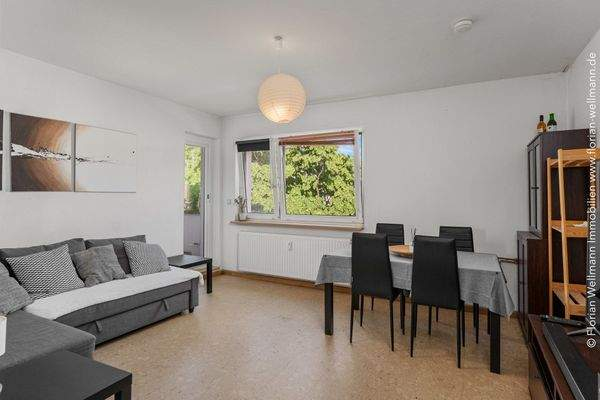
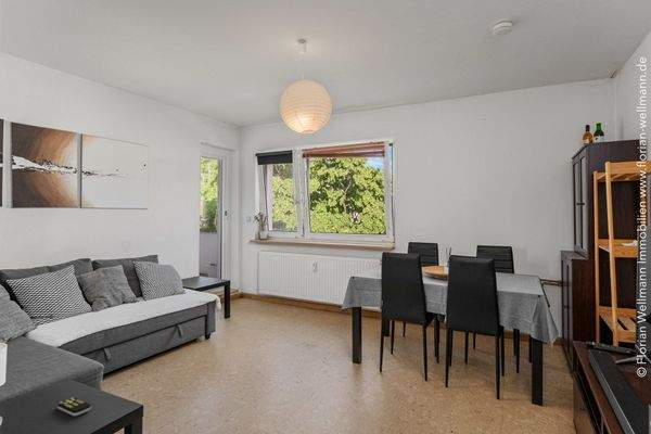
+ remote control [56,396,92,417]
